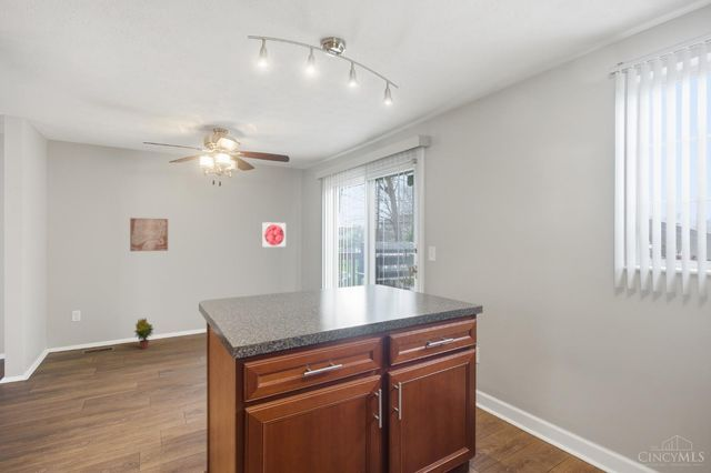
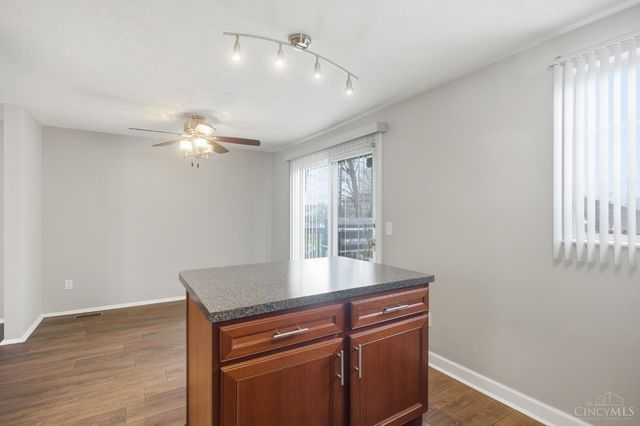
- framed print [261,221,287,248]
- wall art [129,217,169,252]
- potted plant [133,318,156,350]
